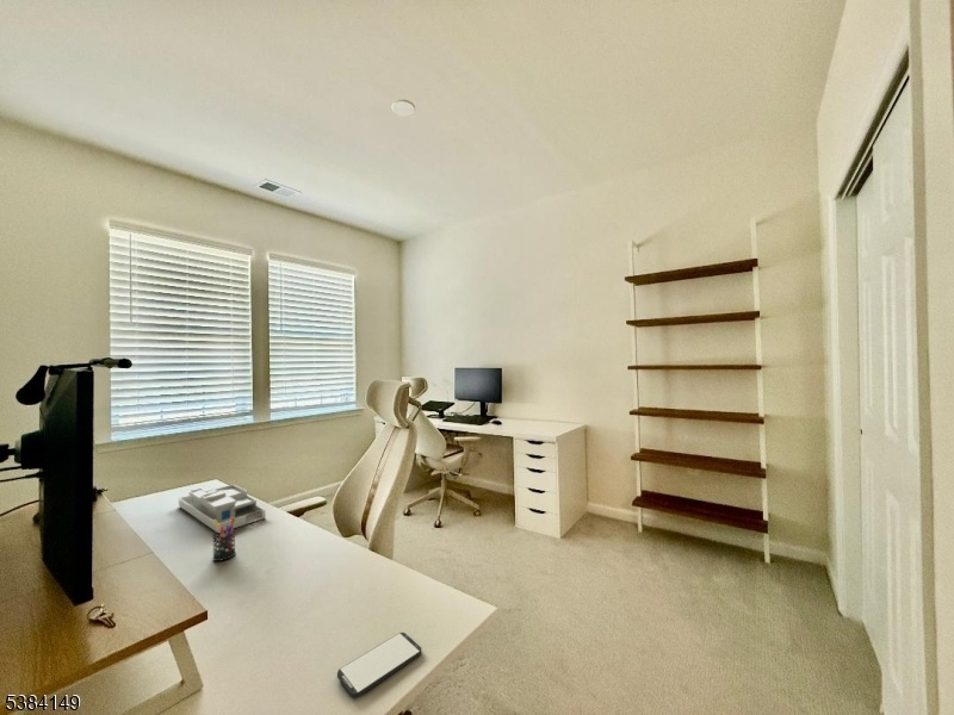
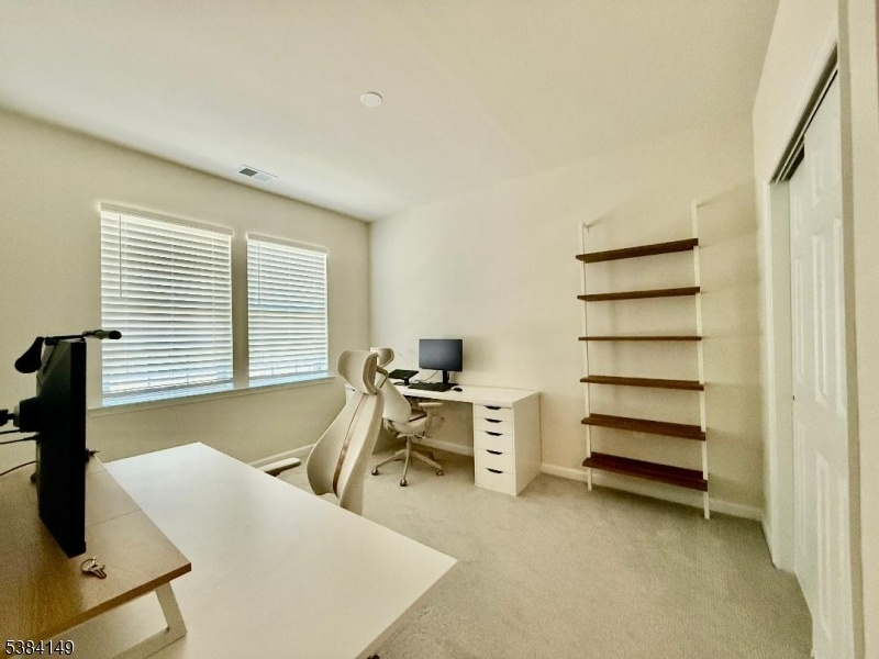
- smartphone [336,632,422,700]
- desk organizer [178,484,267,534]
- pen holder [211,517,237,562]
